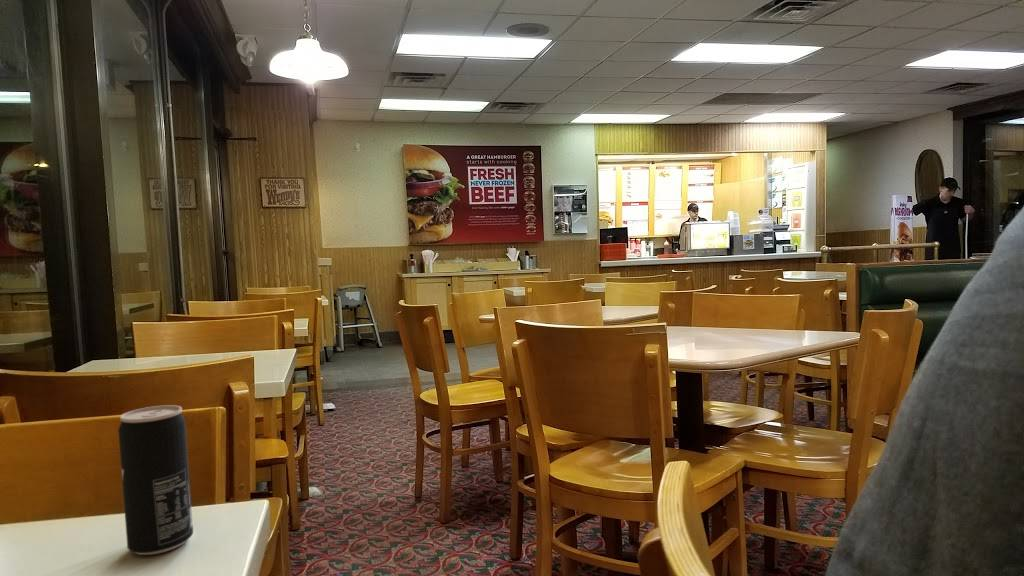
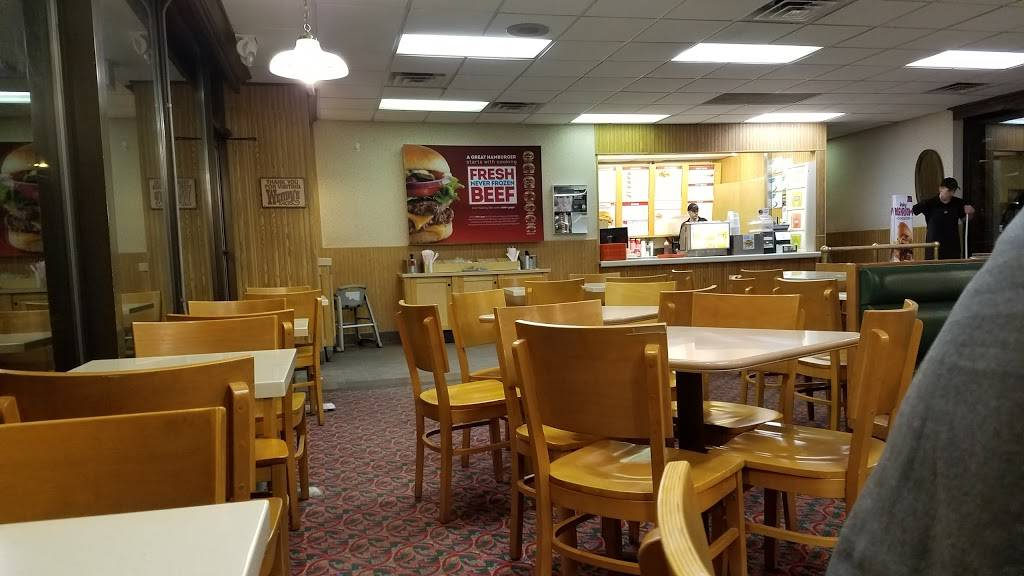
- beverage can [117,404,194,556]
